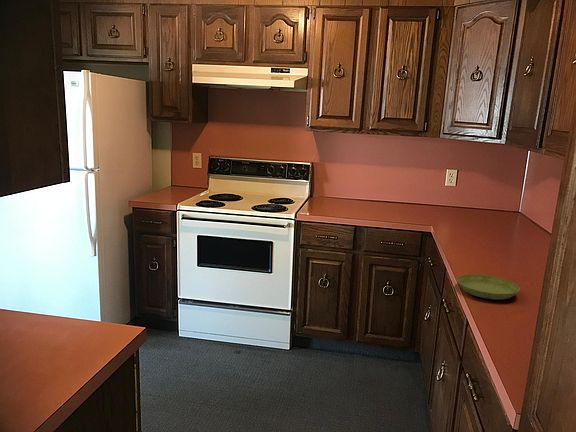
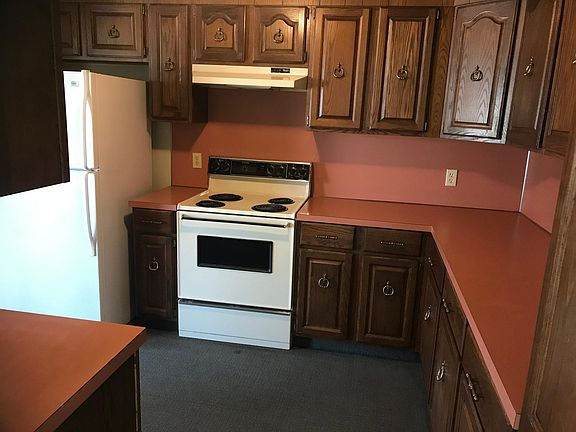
- saucer [456,274,521,300]
